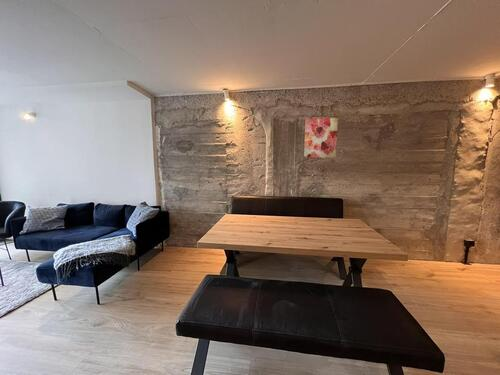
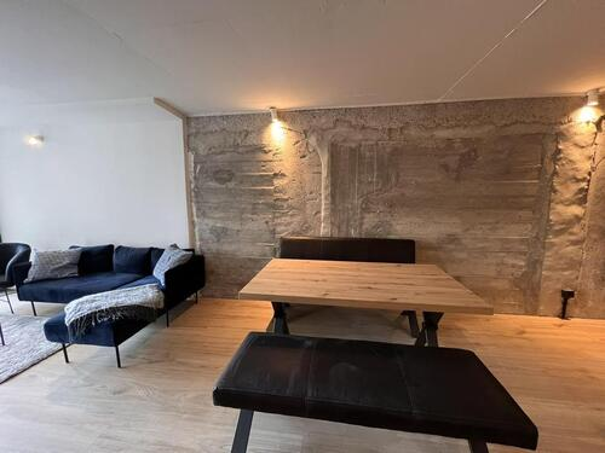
- wall art [303,117,339,159]
